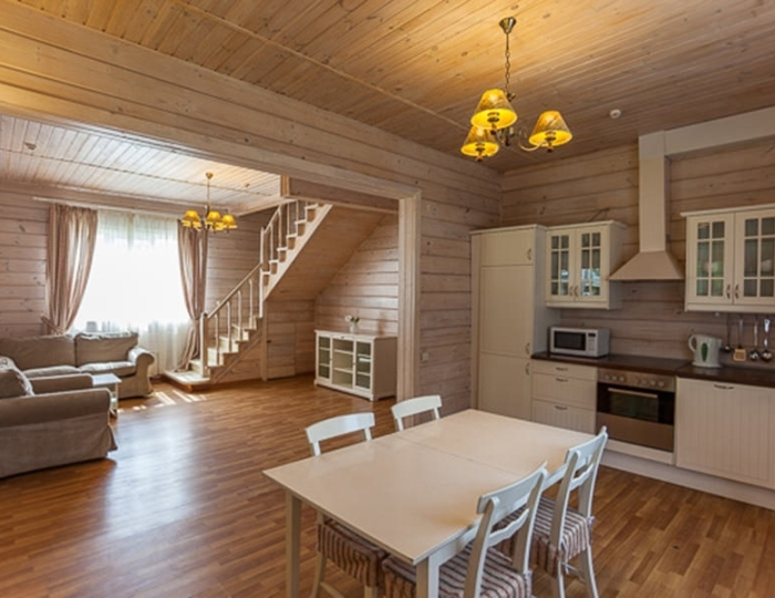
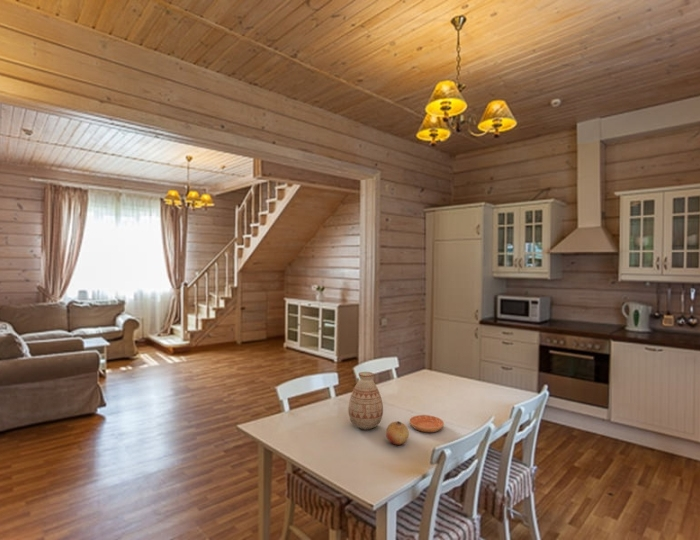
+ saucer [409,414,445,433]
+ vase [347,371,384,430]
+ fruit [385,420,410,446]
